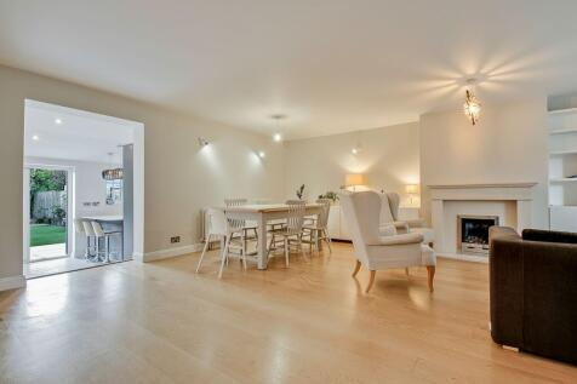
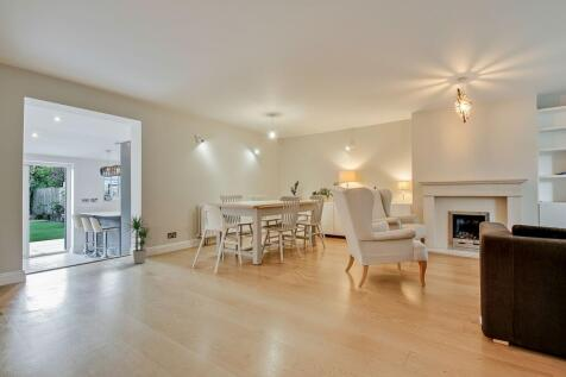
+ potted plant [122,214,153,264]
